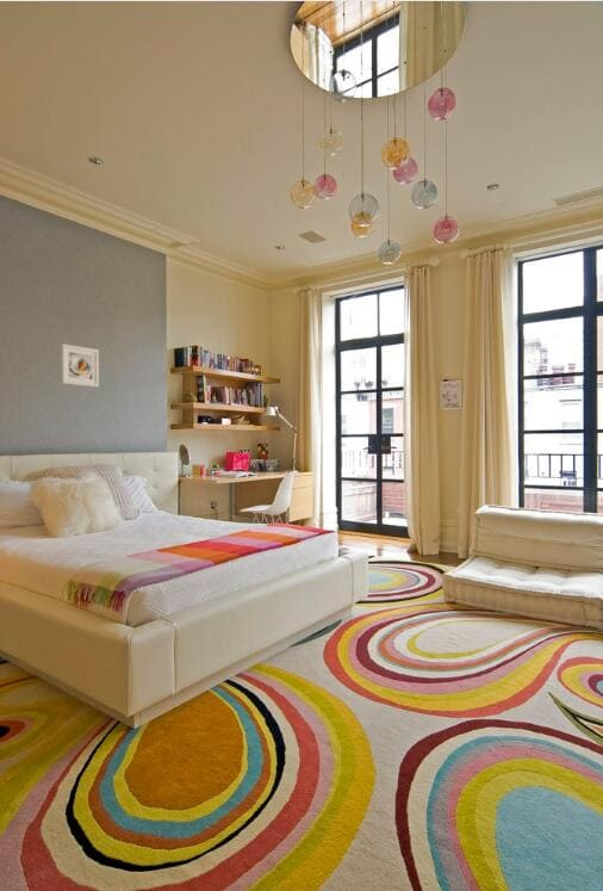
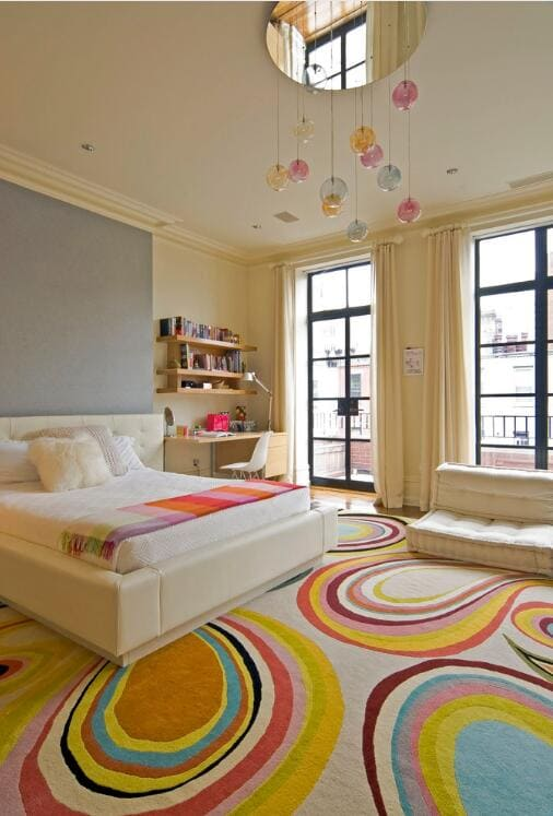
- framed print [60,342,100,388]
